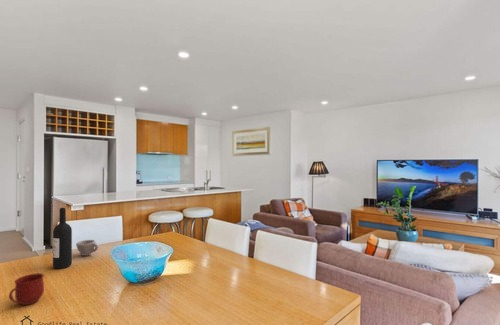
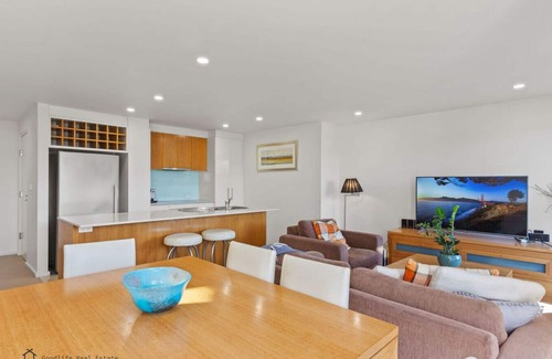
- wine bottle [52,207,73,270]
- mug [8,272,45,306]
- cup [75,239,99,257]
